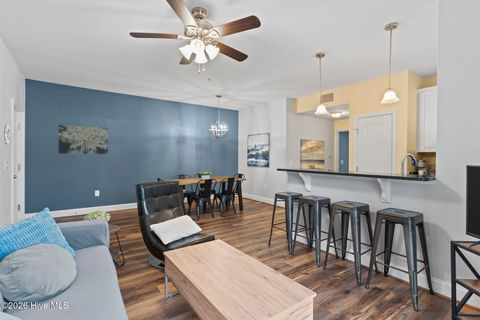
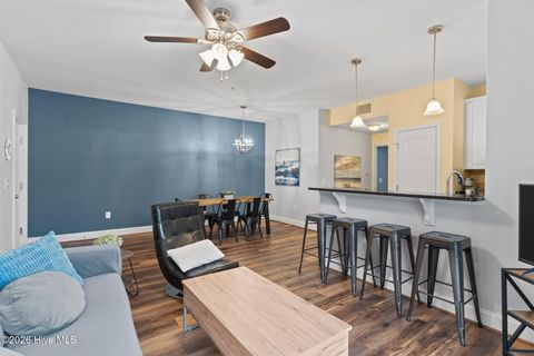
- wall art [57,124,109,155]
